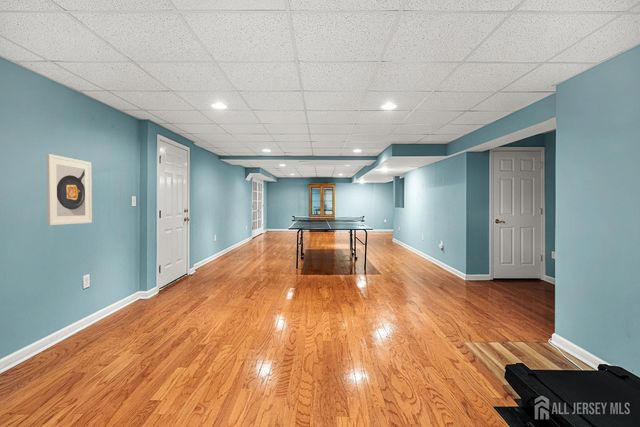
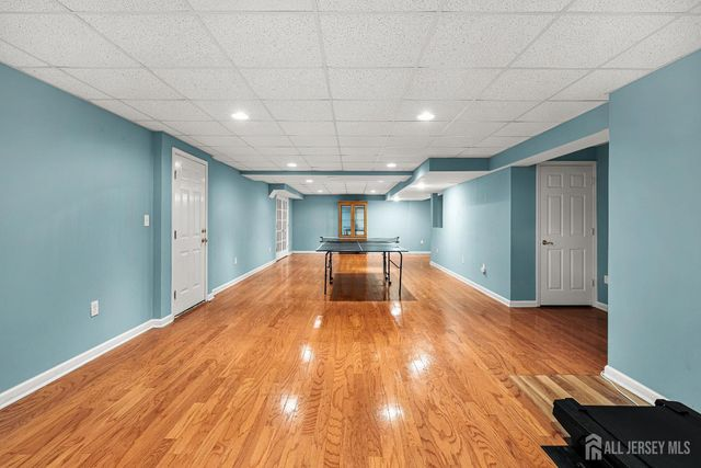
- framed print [45,153,93,226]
